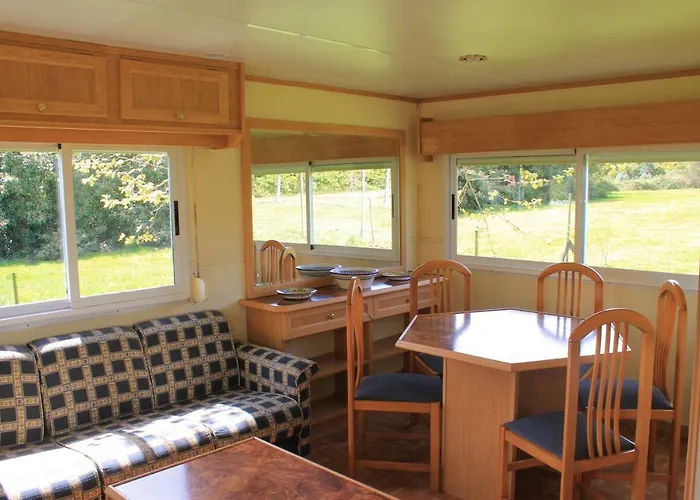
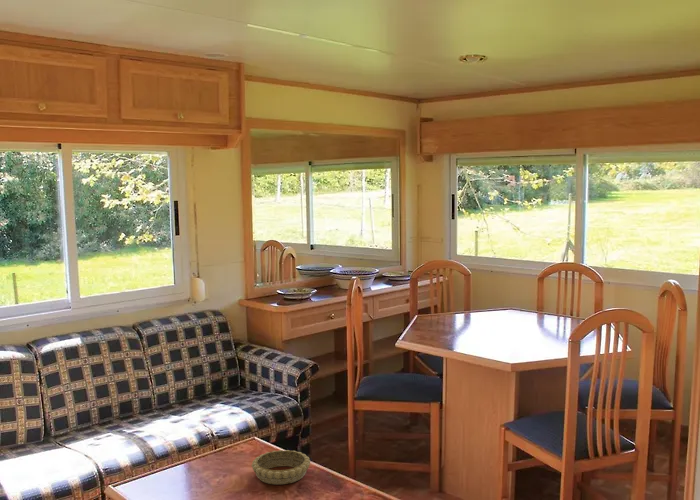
+ decorative bowl [251,449,311,485]
